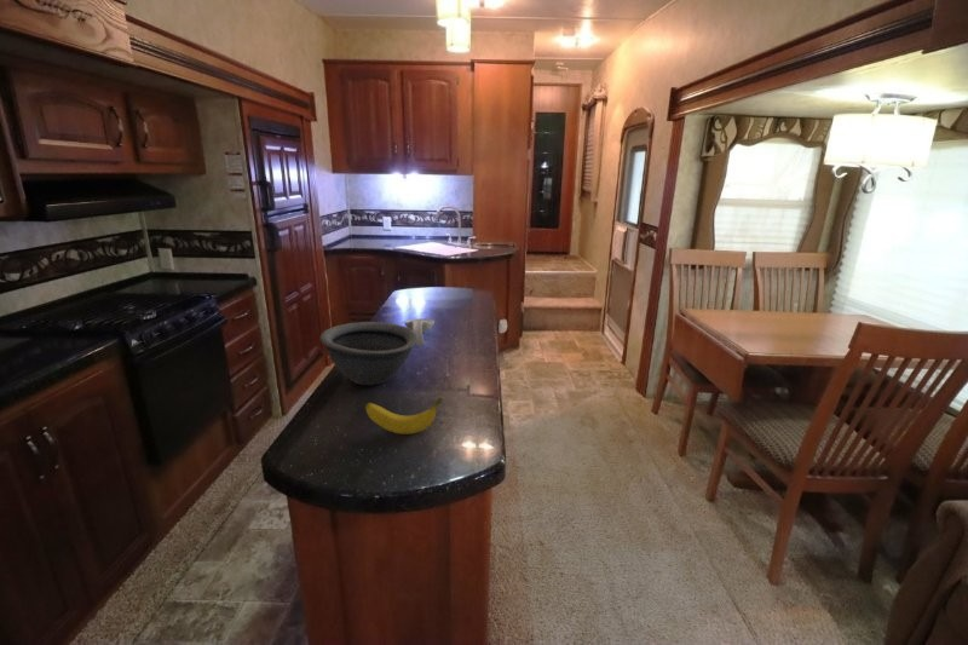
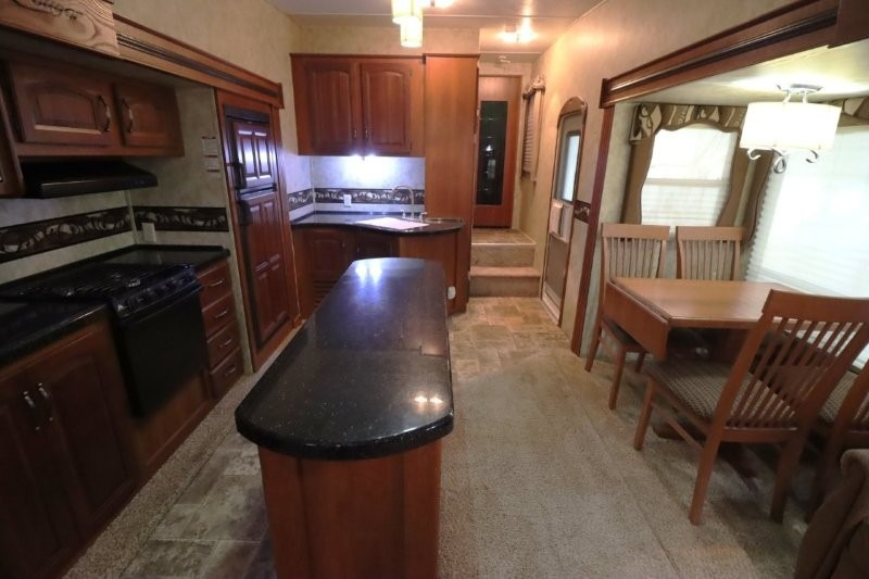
- bowl [318,321,417,386]
- spoon rest [403,318,436,346]
- banana [364,396,444,436]
